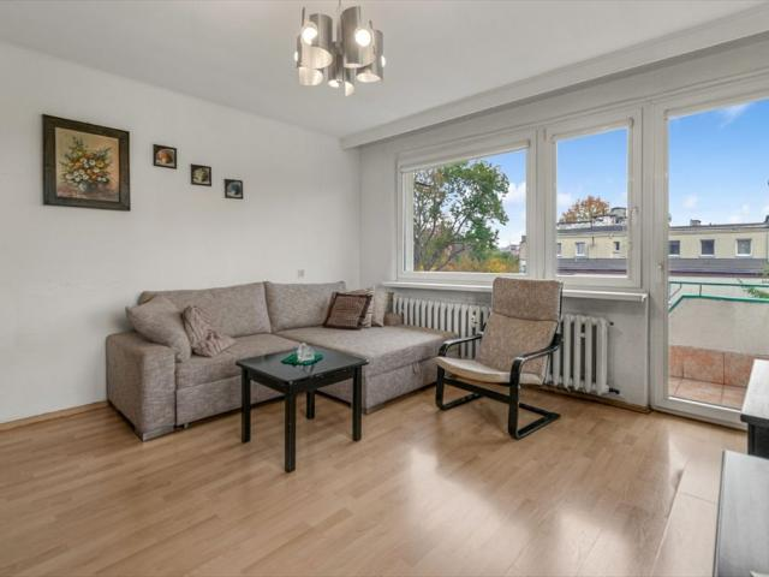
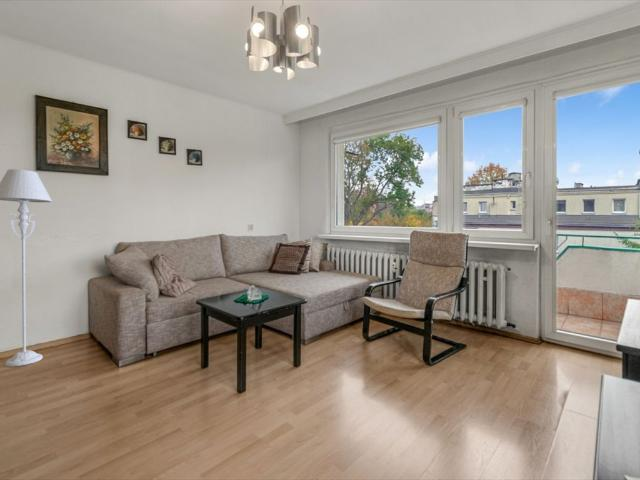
+ floor lamp [0,168,53,367]
